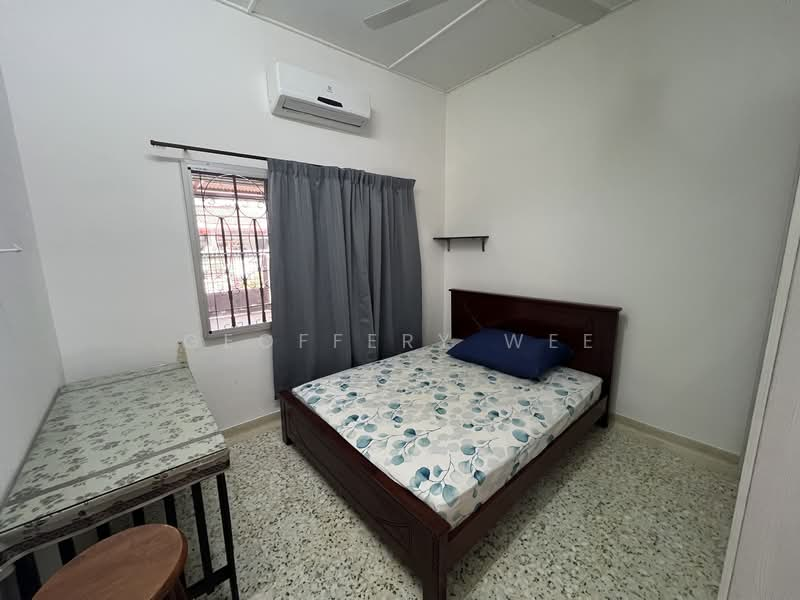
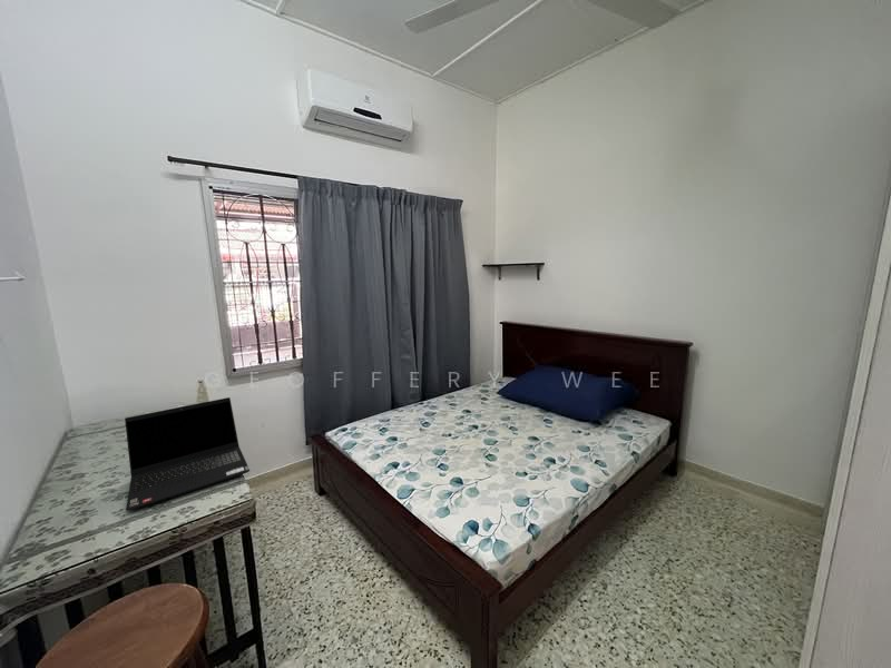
+ laptop computer [124,396,251,512]
